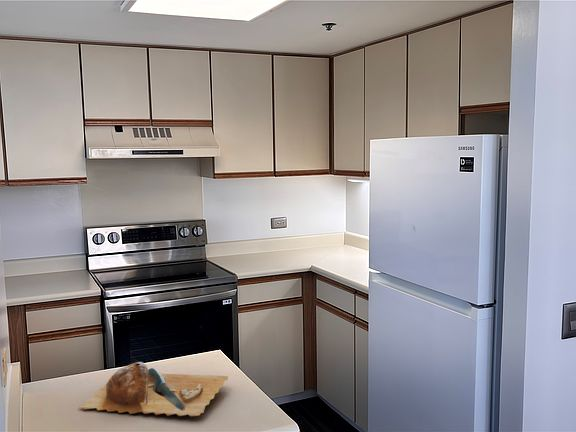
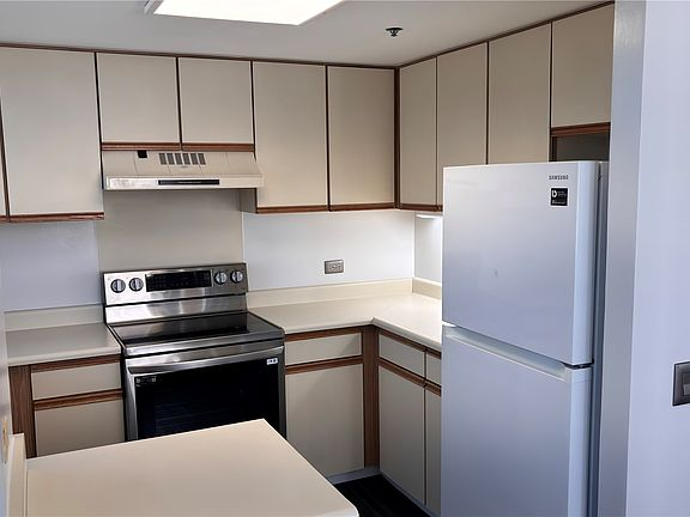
- chopping board [78,361,229,418]
